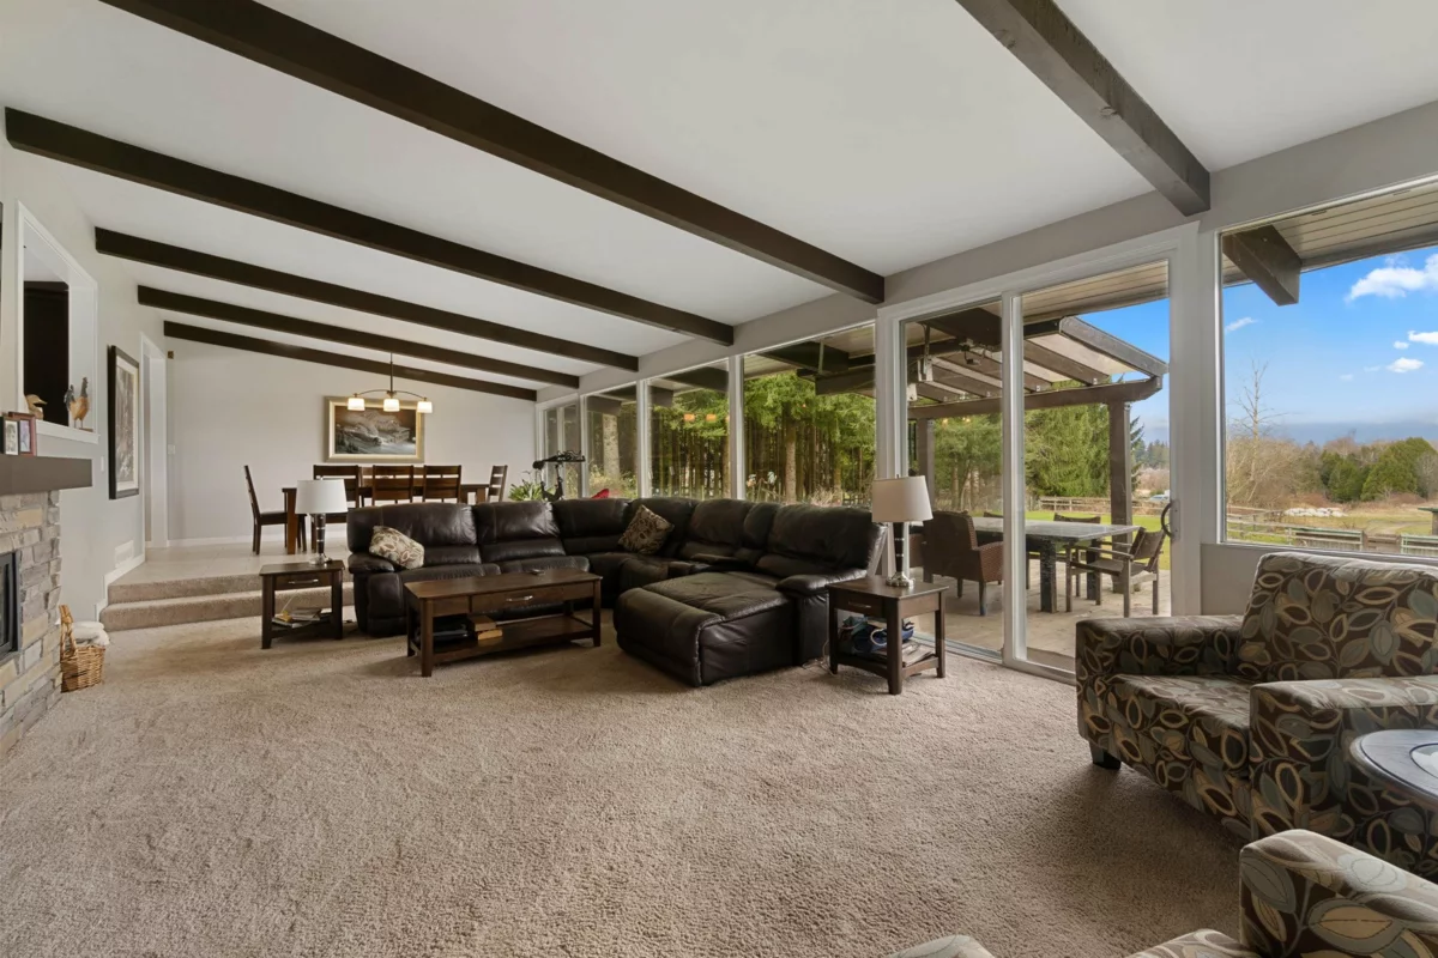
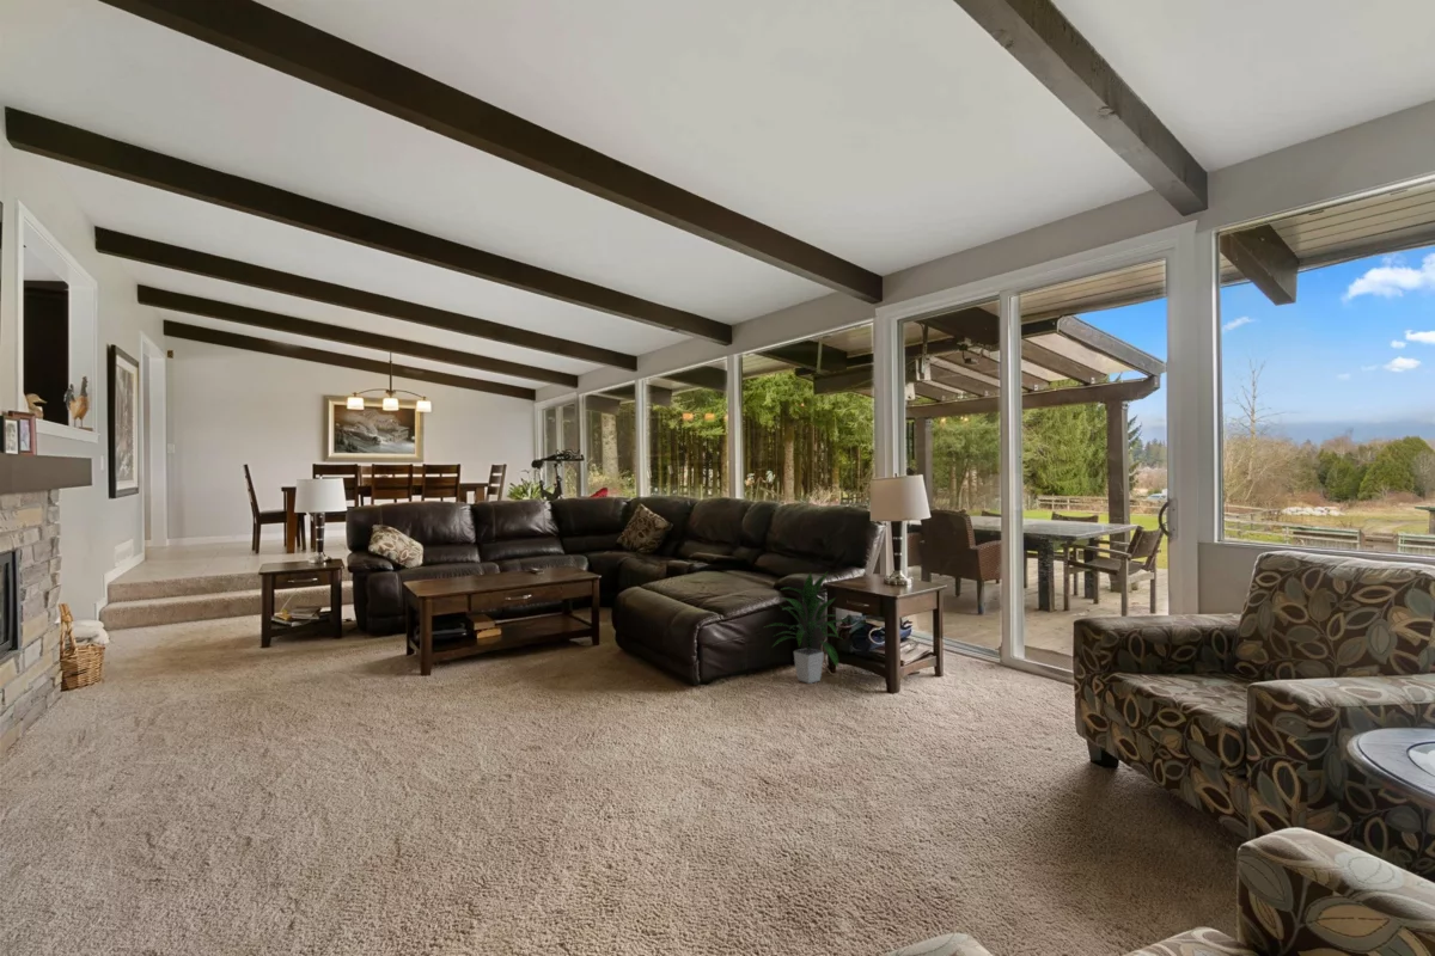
+ indoor plant [764,571,848,685]
